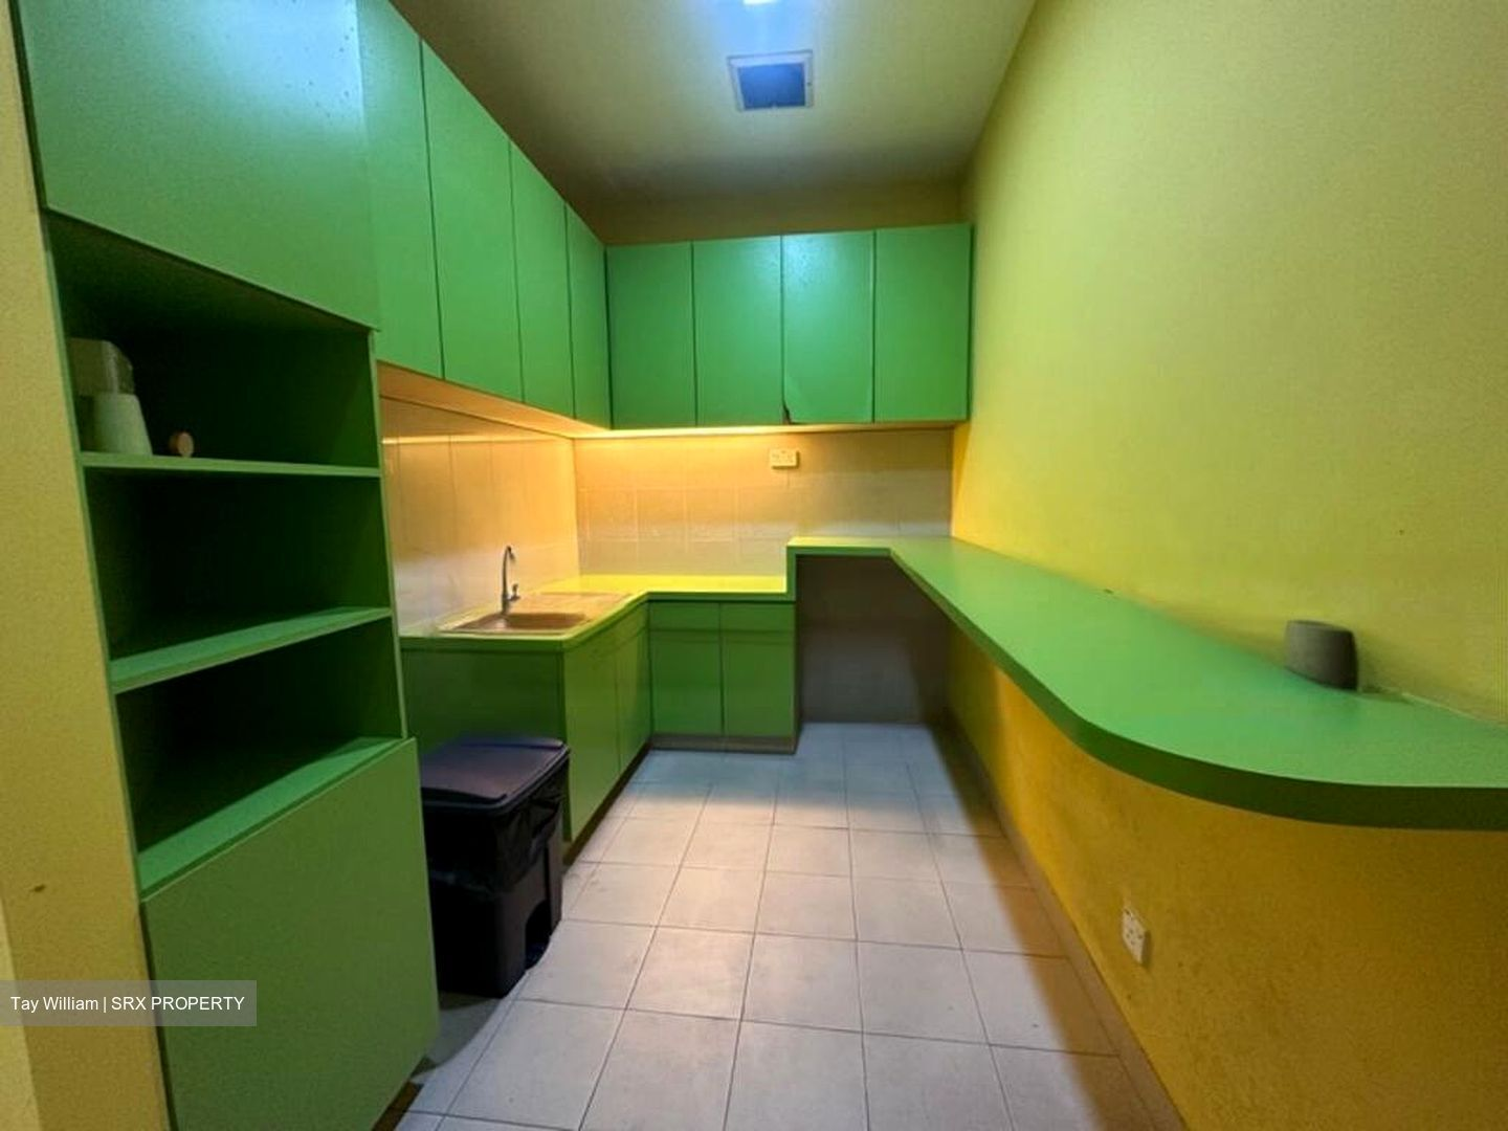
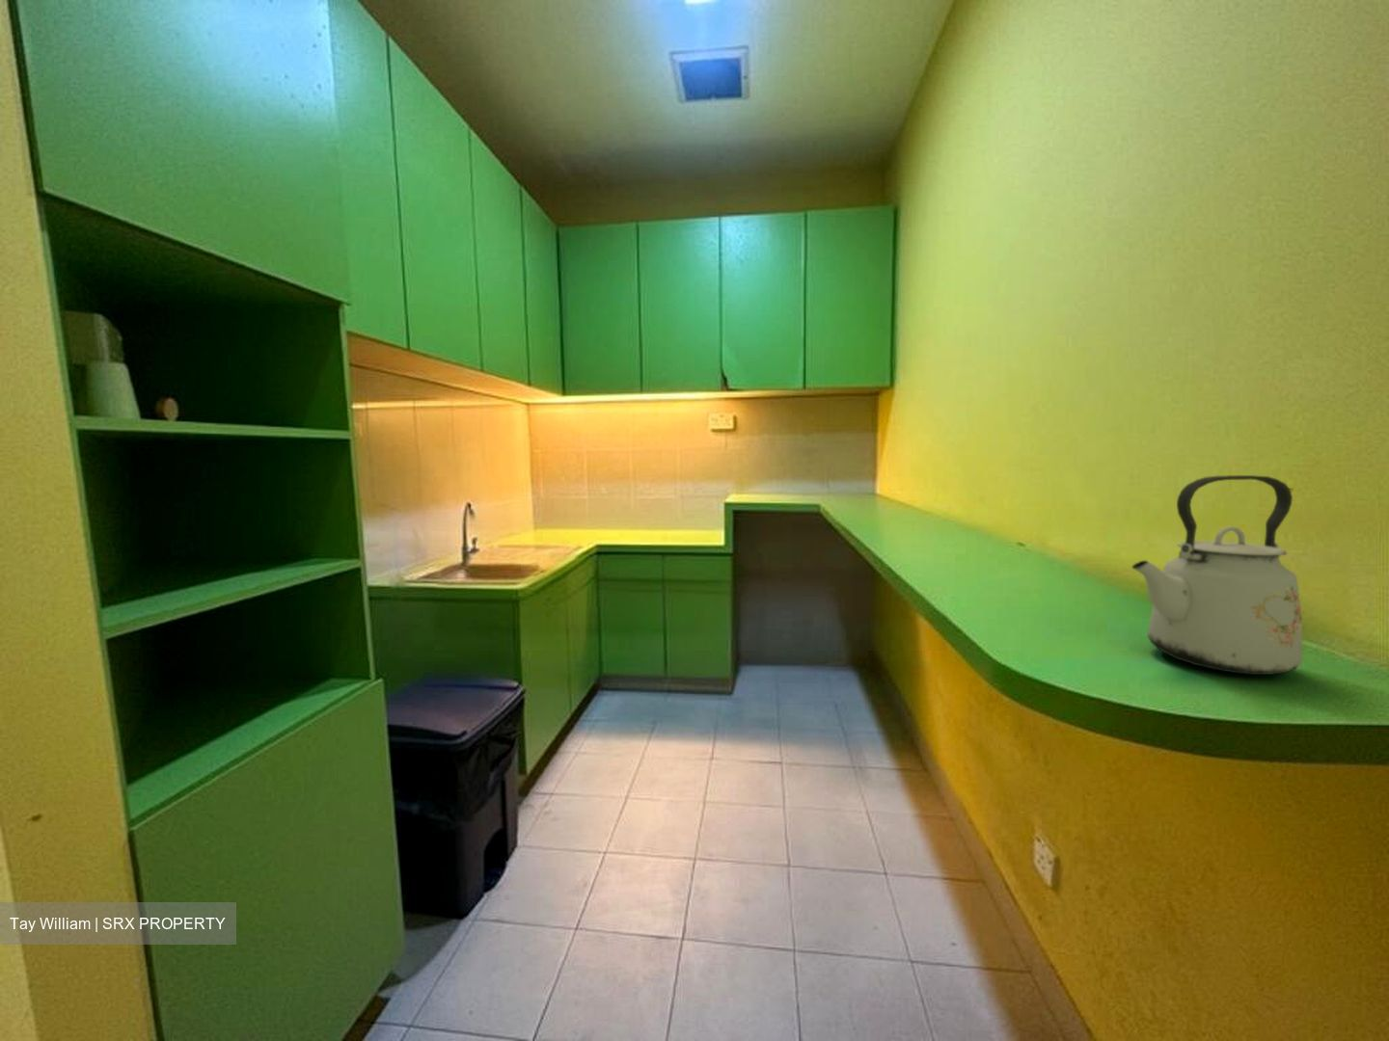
+ kettle [1131,475,1304,676]
